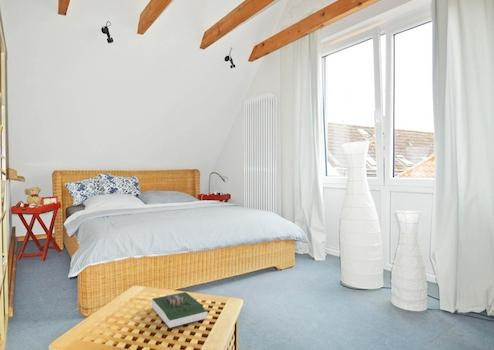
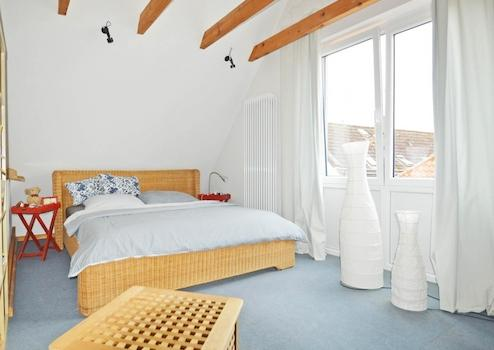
- book [151,291,208,329]
